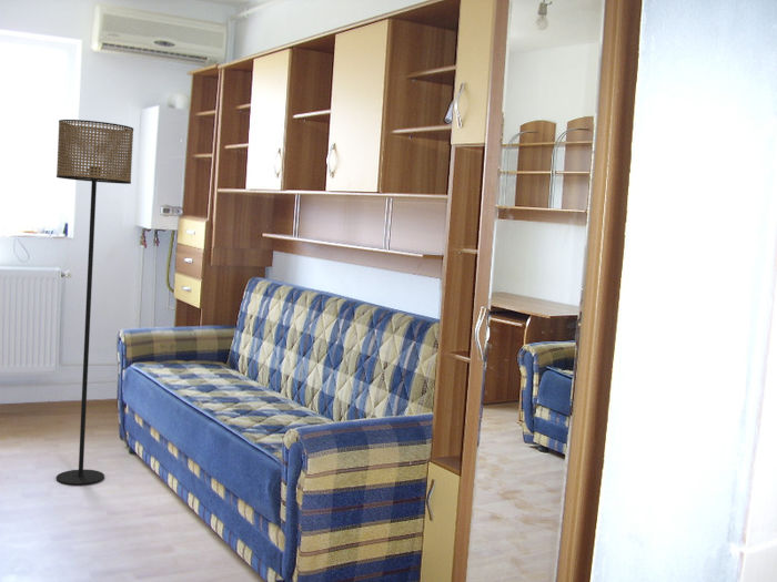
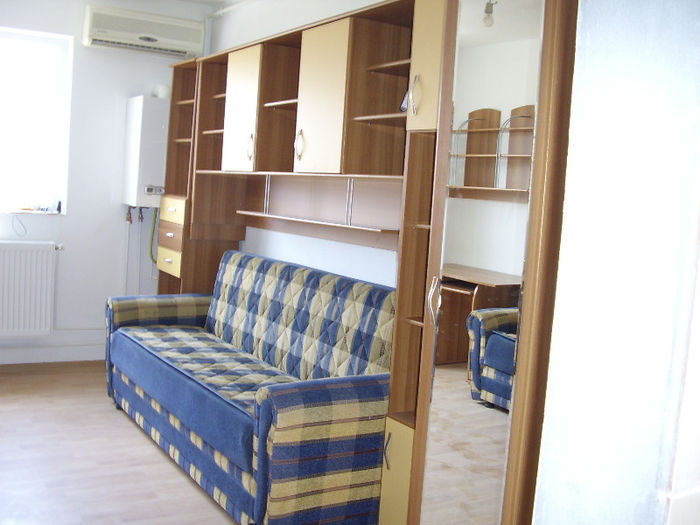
- floor lamp [56,119,134,486]
